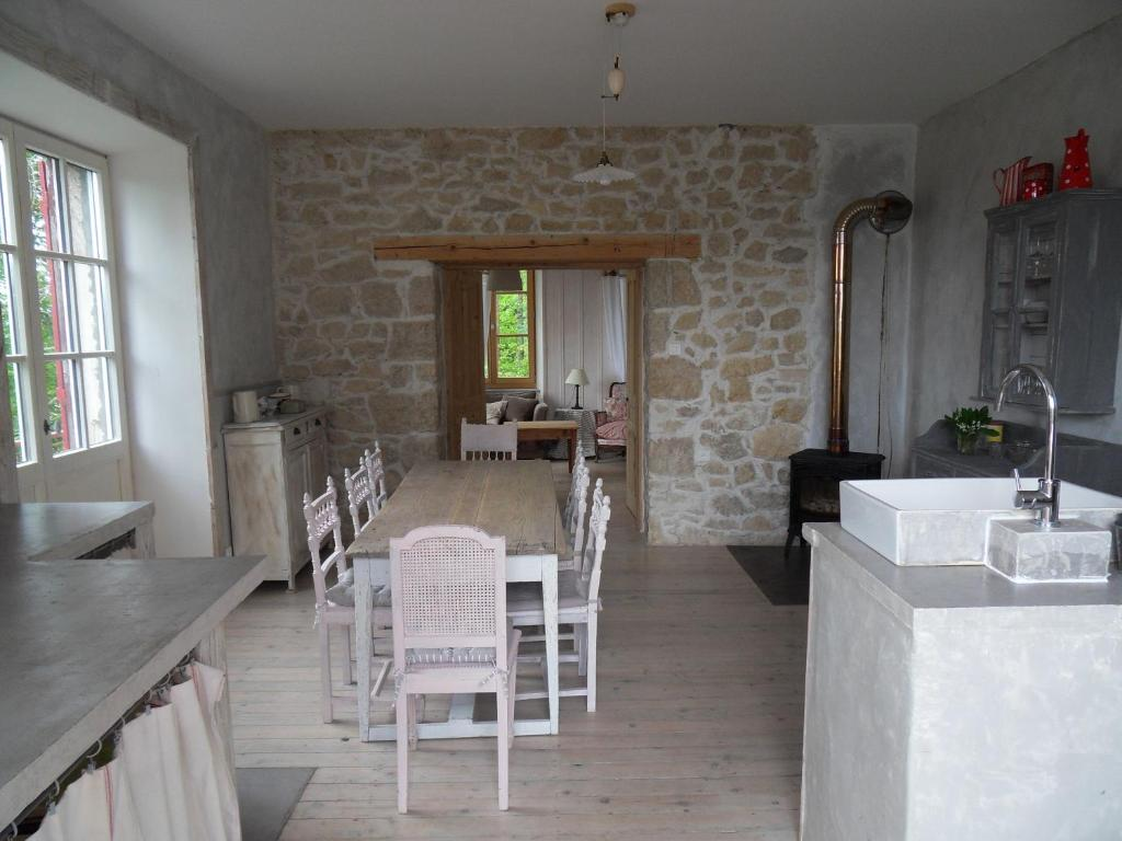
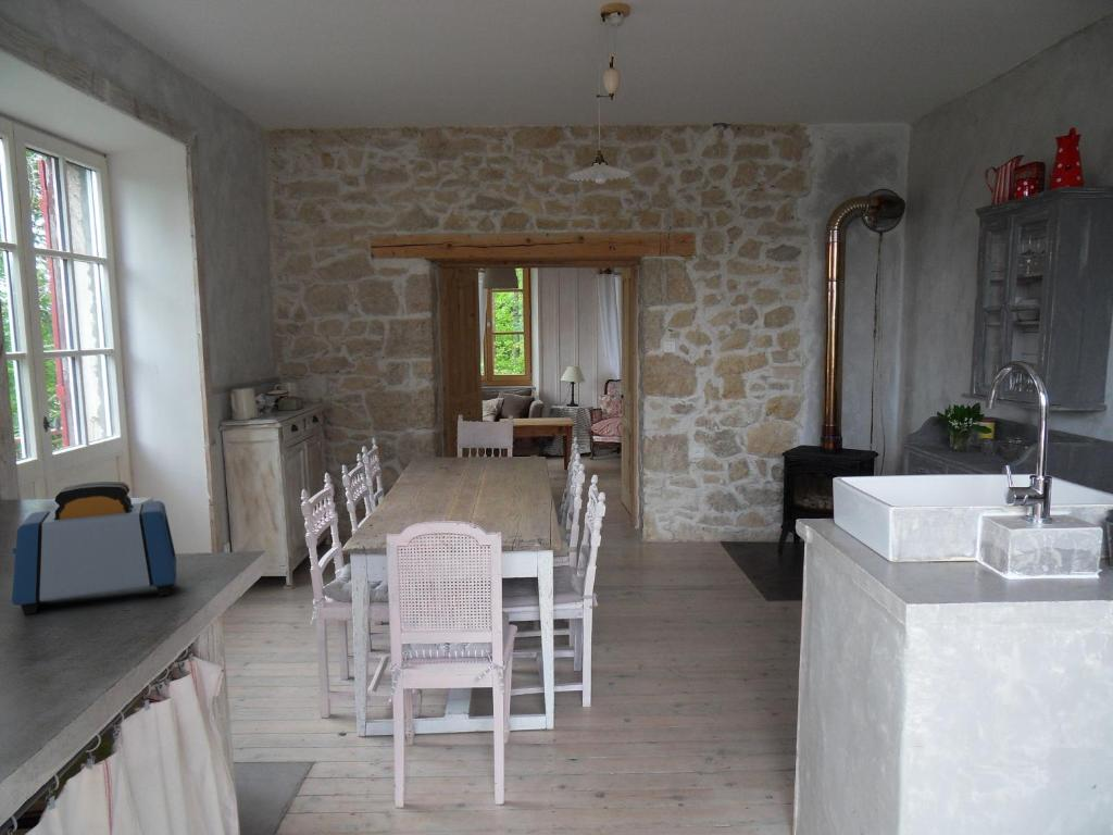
+ toaster [11,481,177,615]
